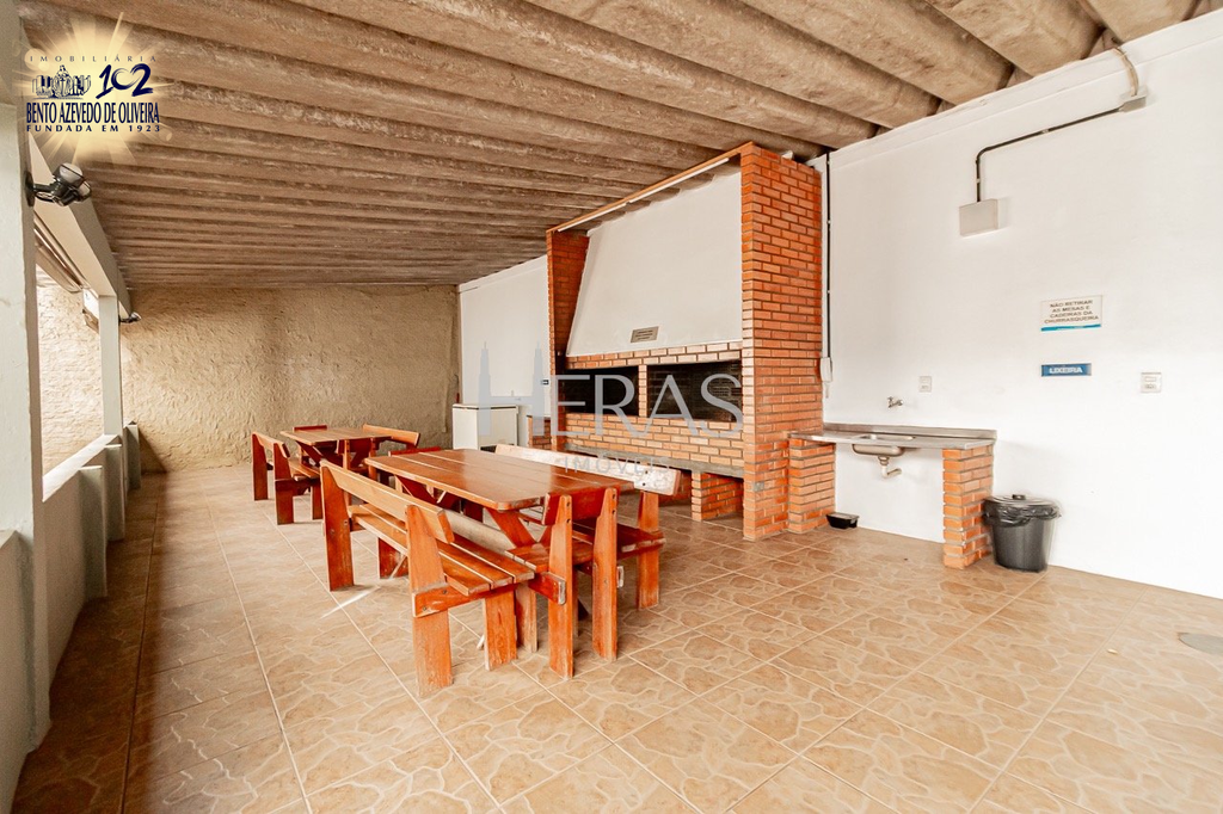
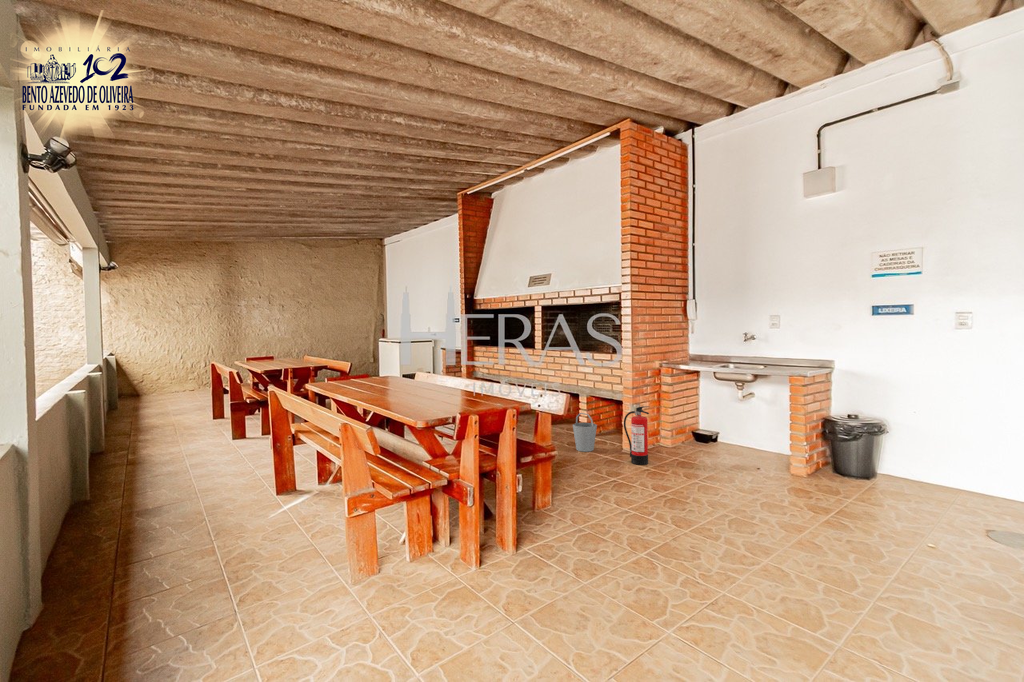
+ bucket [572,412,598,453]
+ fire extinguisher [623,405,651,466]
